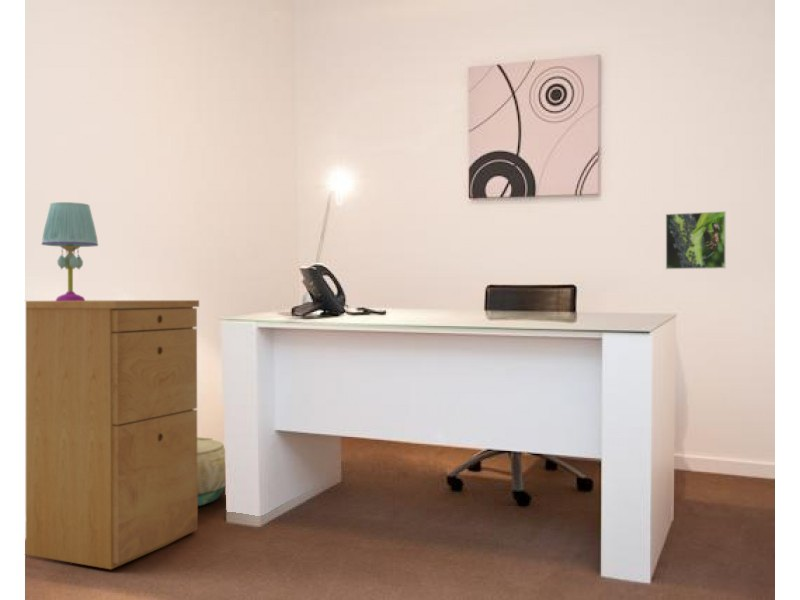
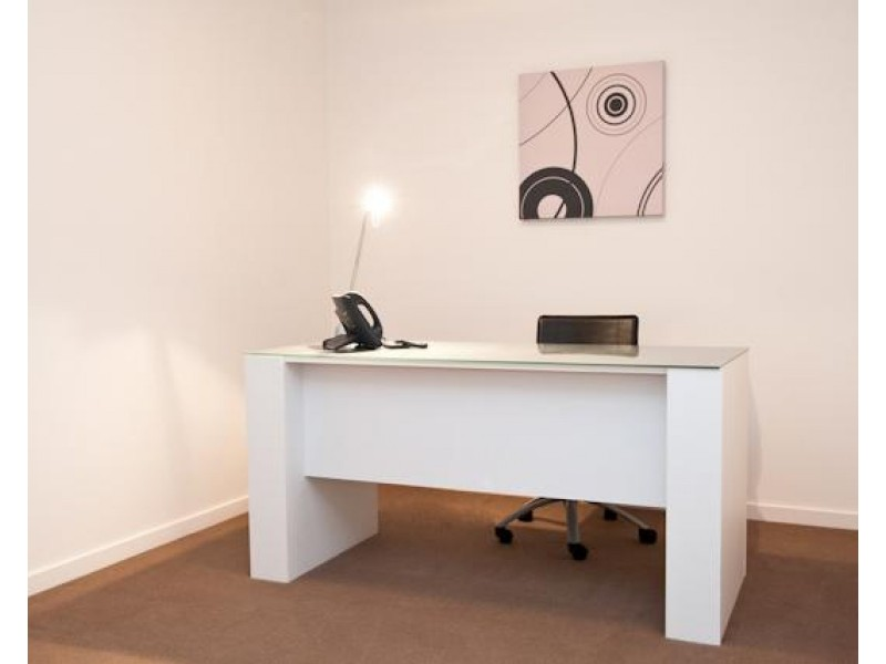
- filing cabinet [25,299,200,570]
- table lamp [41,201,99,301]
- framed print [665,210,727,270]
- basket [197,436,226,507]
